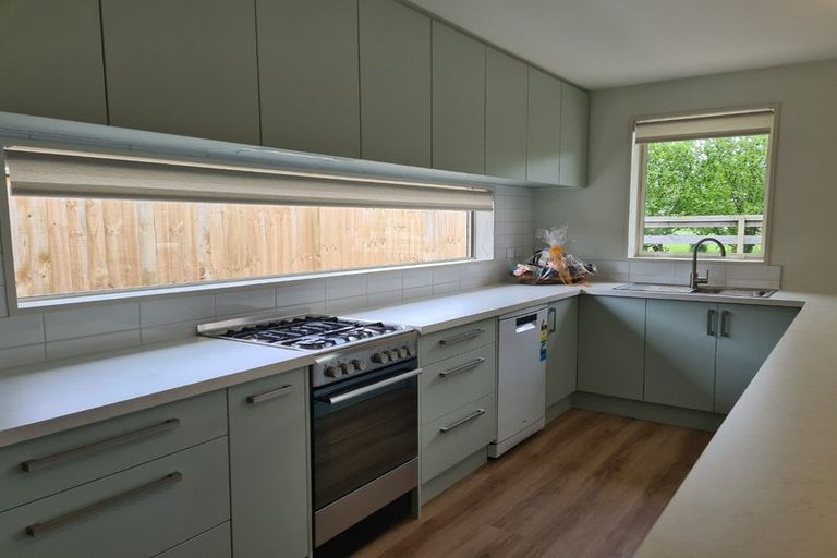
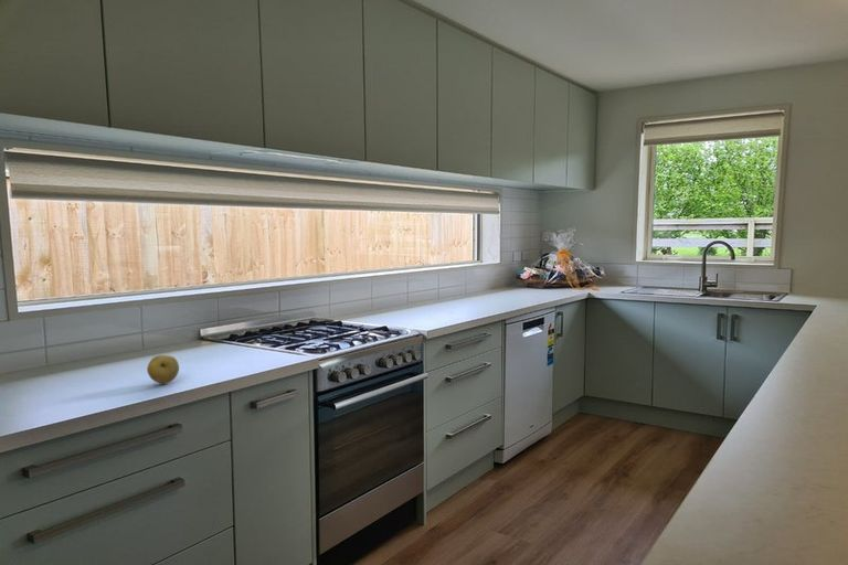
+ fruit [146,354,180,384]
